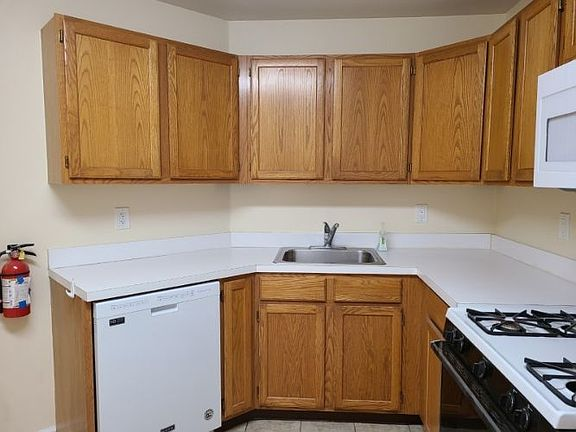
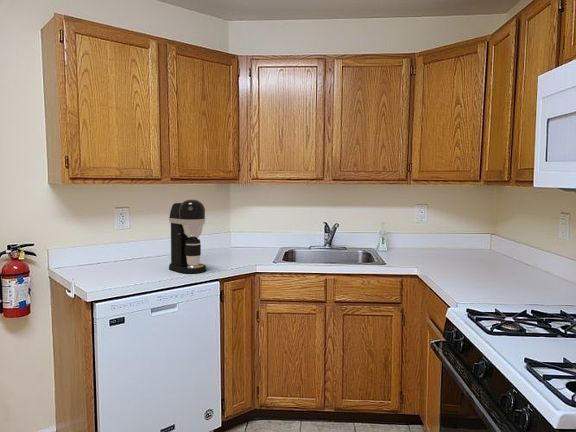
+ coffee maker [168,199,207,274]
